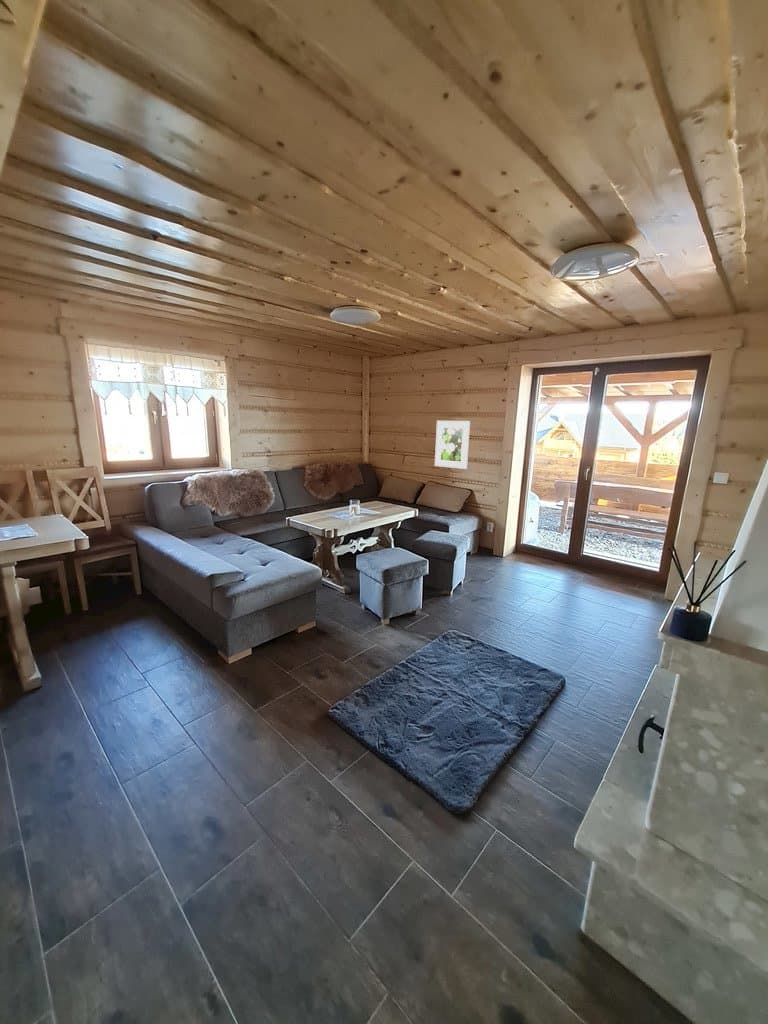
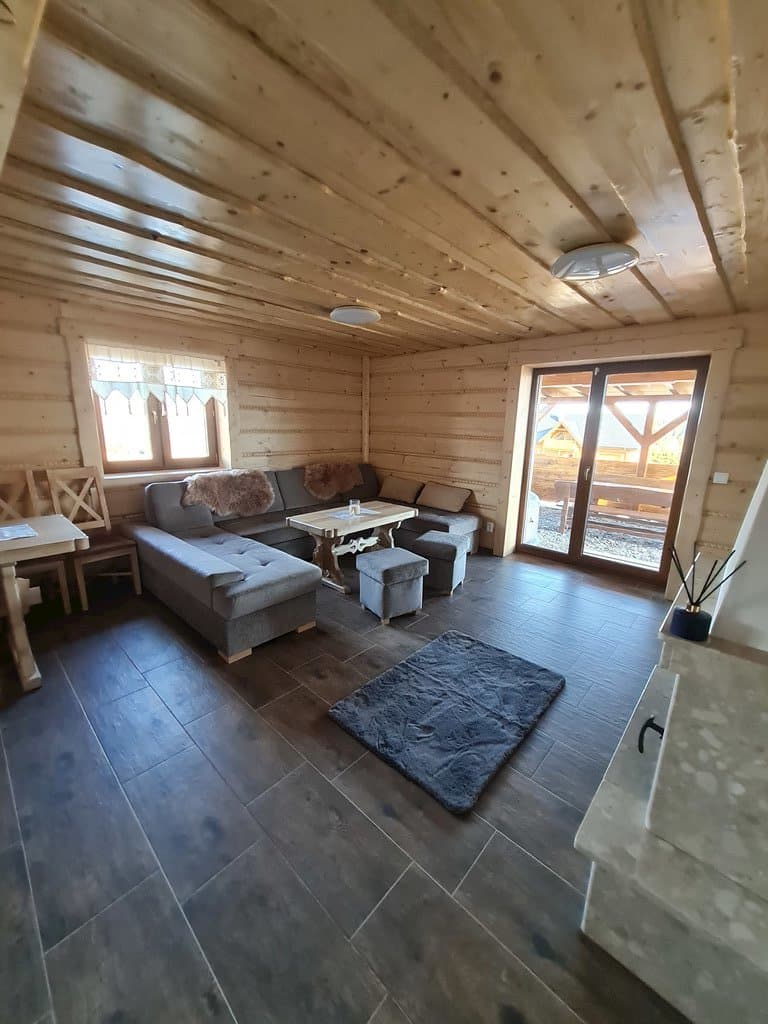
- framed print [434,420,471,470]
